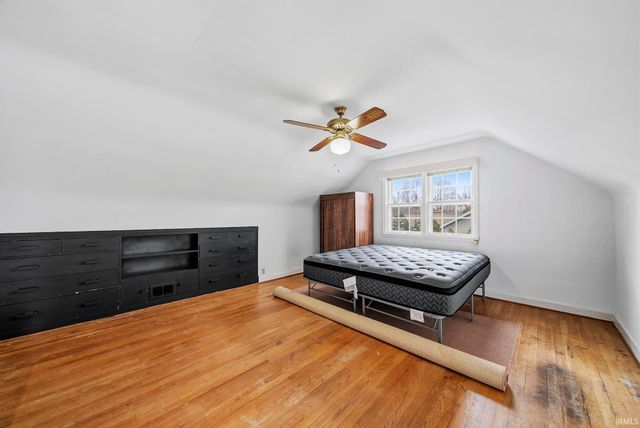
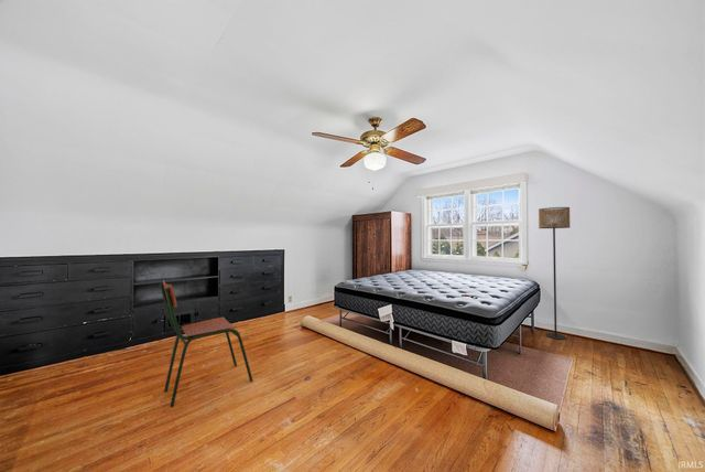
+ chair [159,279,253,408]
+ floor lamp [538,206,571,341]
